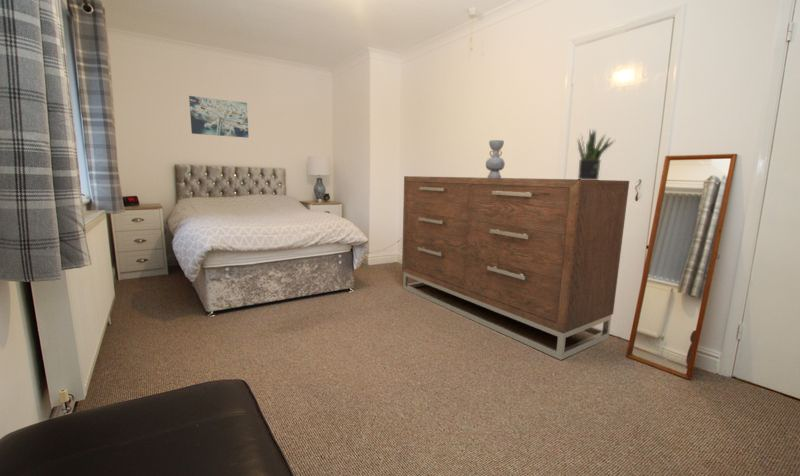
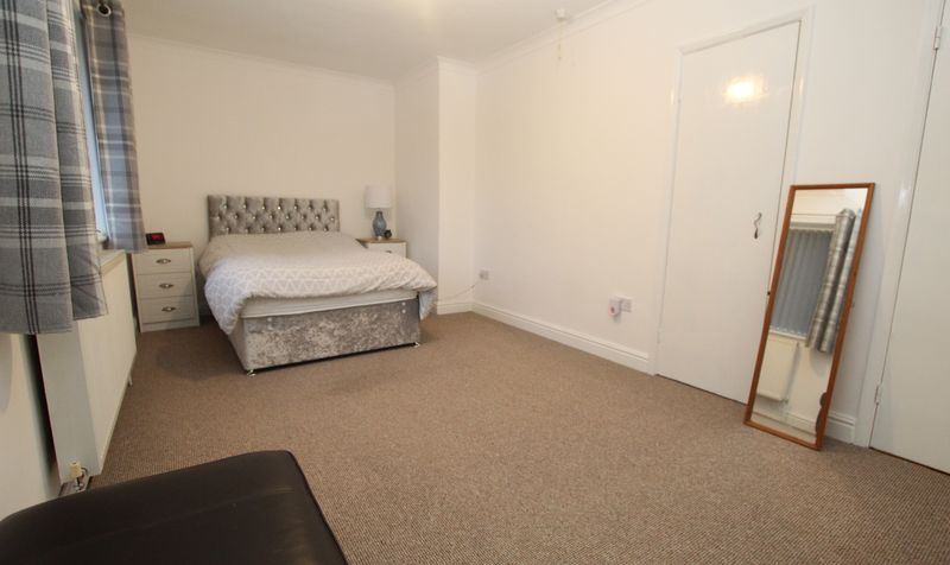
- decorative vase [485,139,506,178]
- potted plant [577,128,616,180]
- wall art [188,95,250,139]
- dresser [401,175,630,361]
